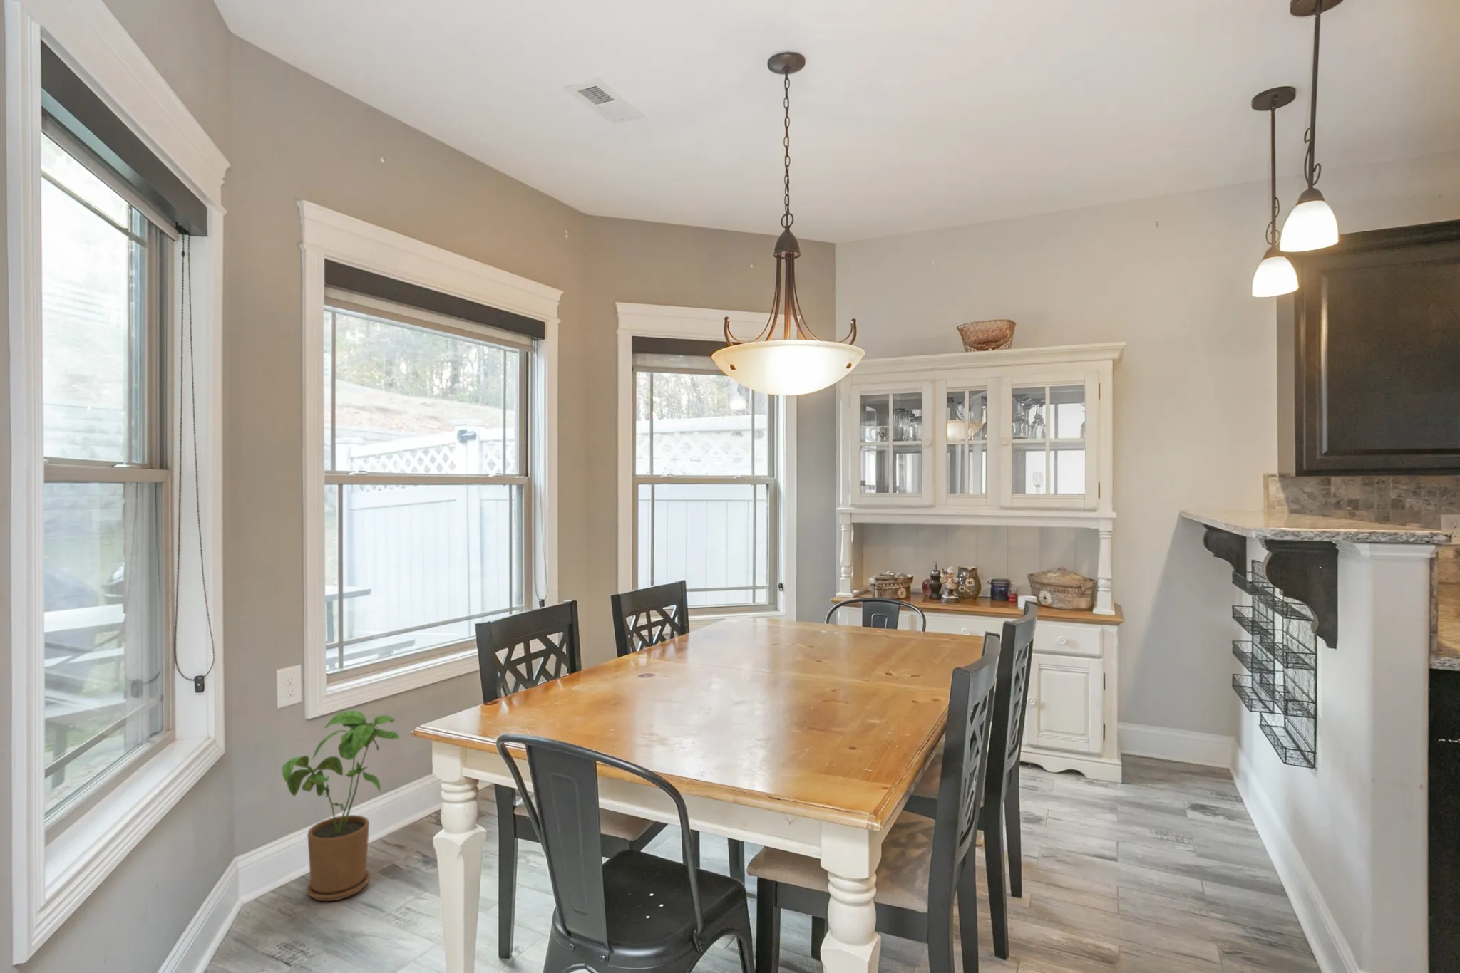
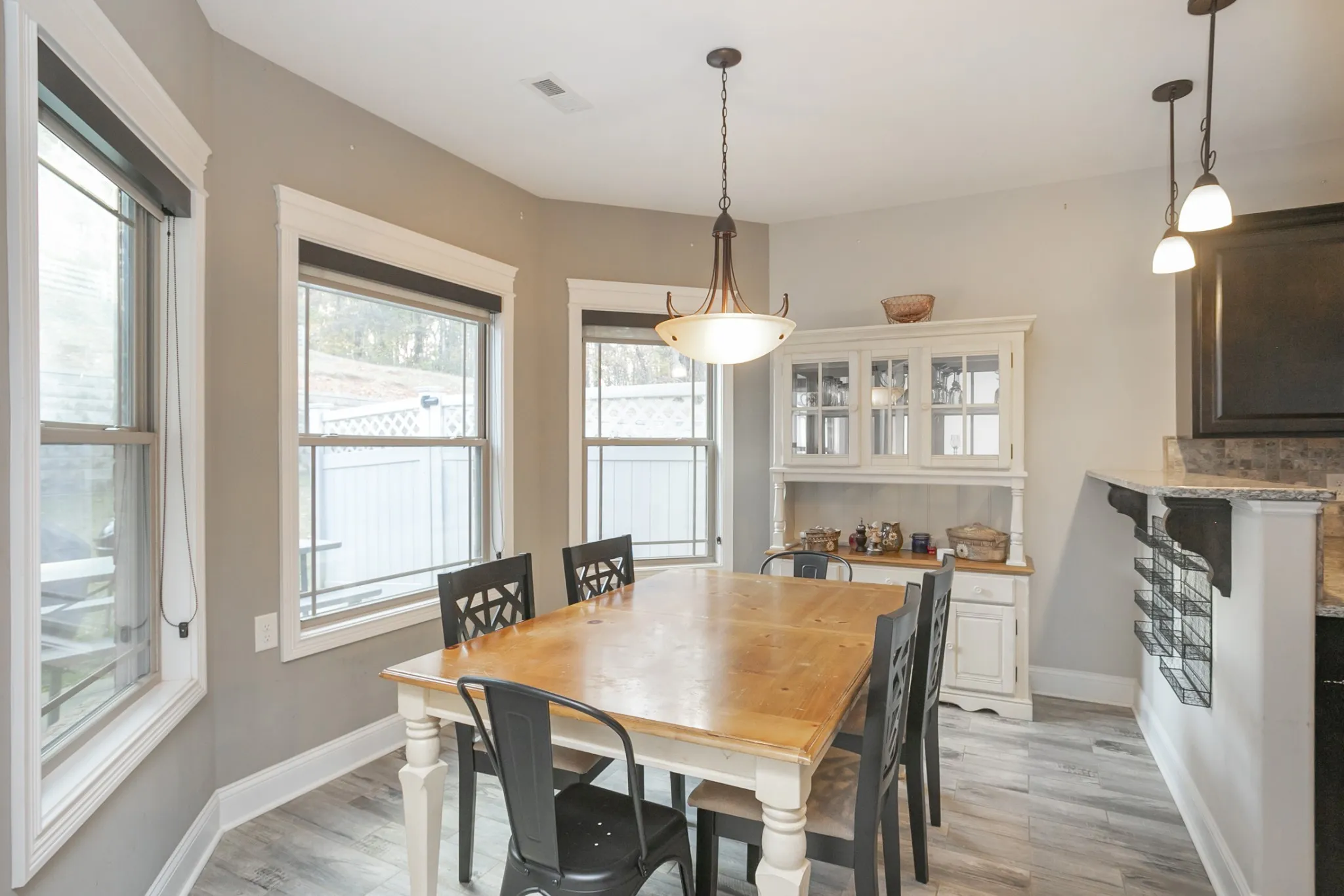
- house plant [281,709,401,901]
